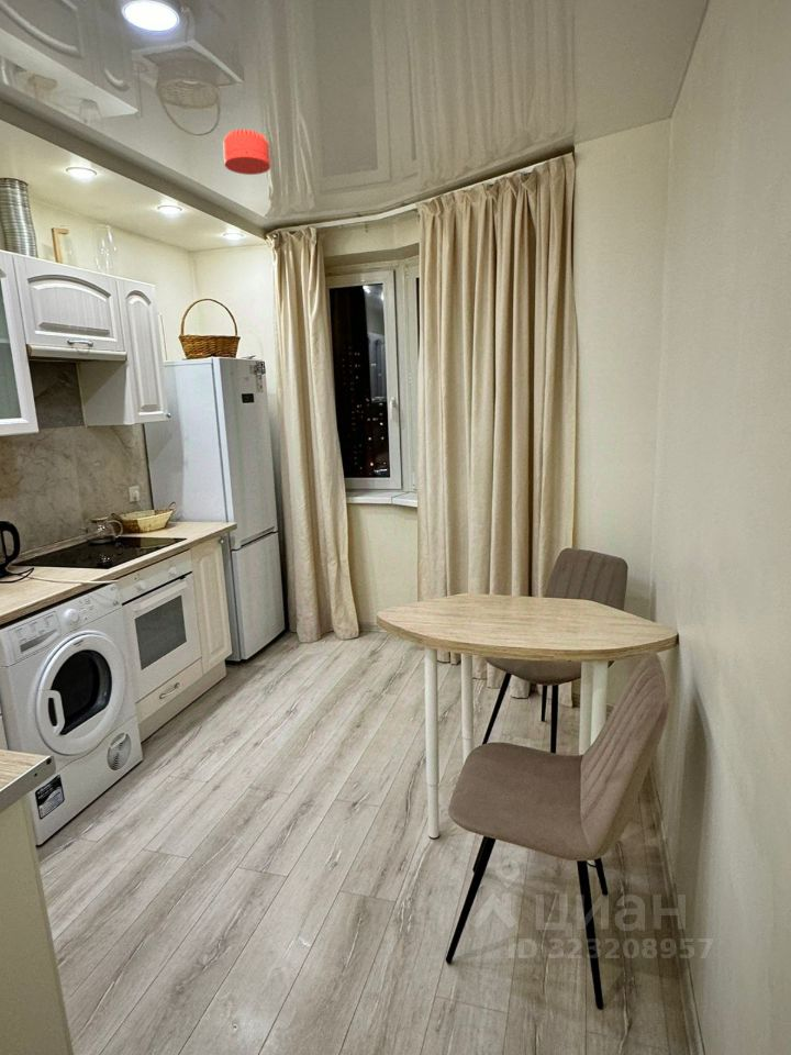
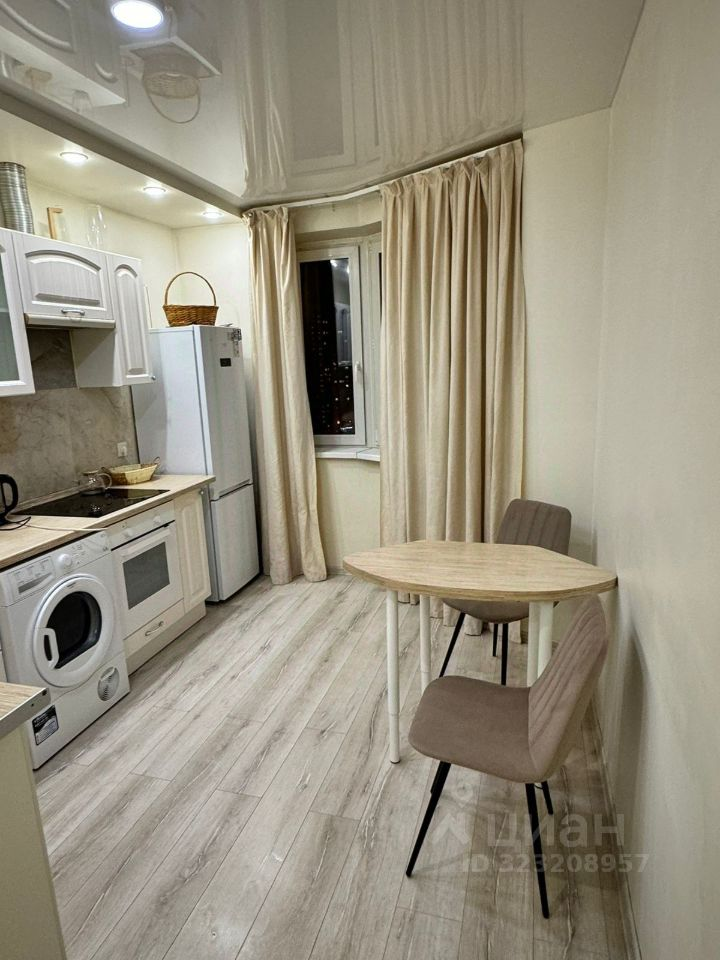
- smoke detector [222,129,271,176]
